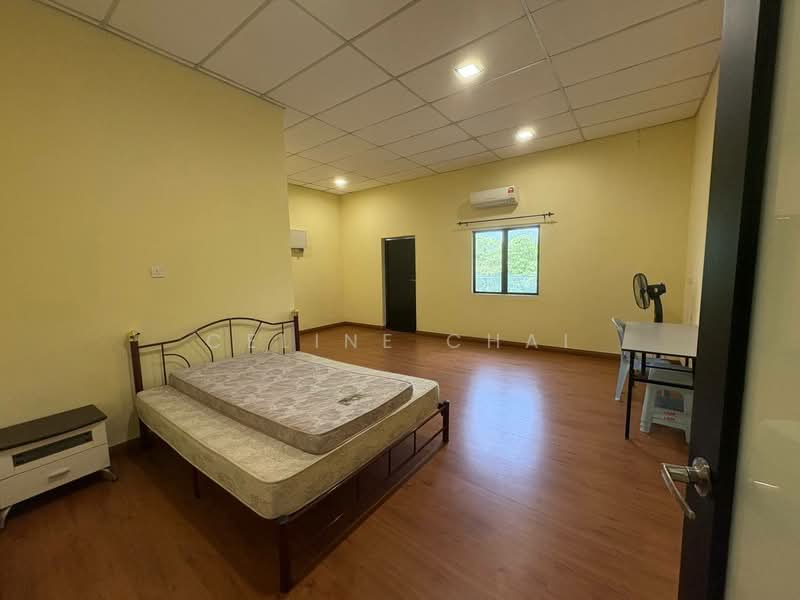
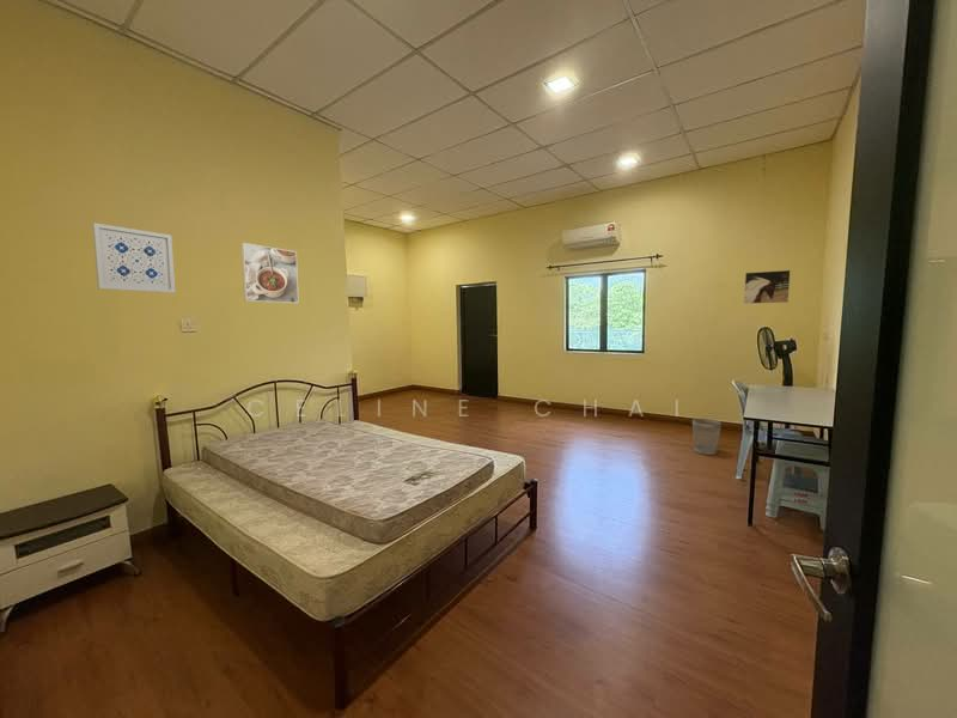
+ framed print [743,269,792,305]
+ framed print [240,242,299,304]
+ wastebasket [691,418,723,456]
+ wall art [91,221,177,294]
